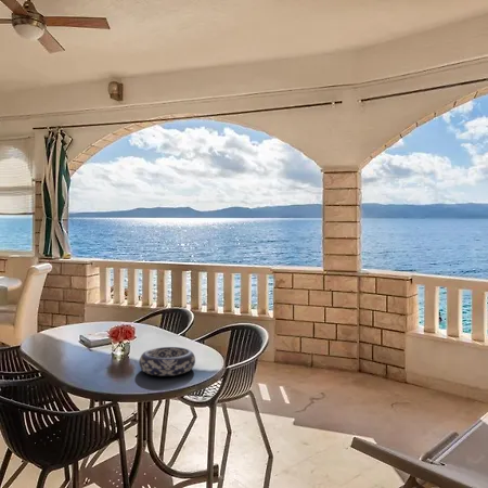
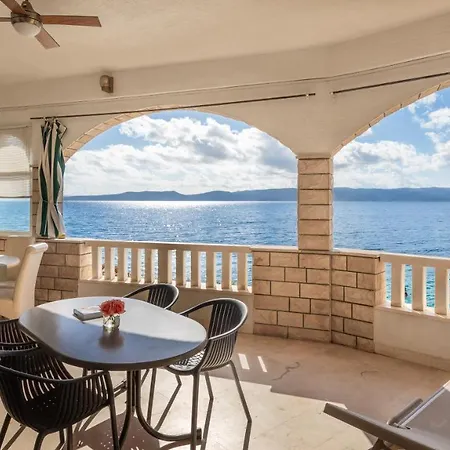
- decorative bowl [138,346,196,377]
